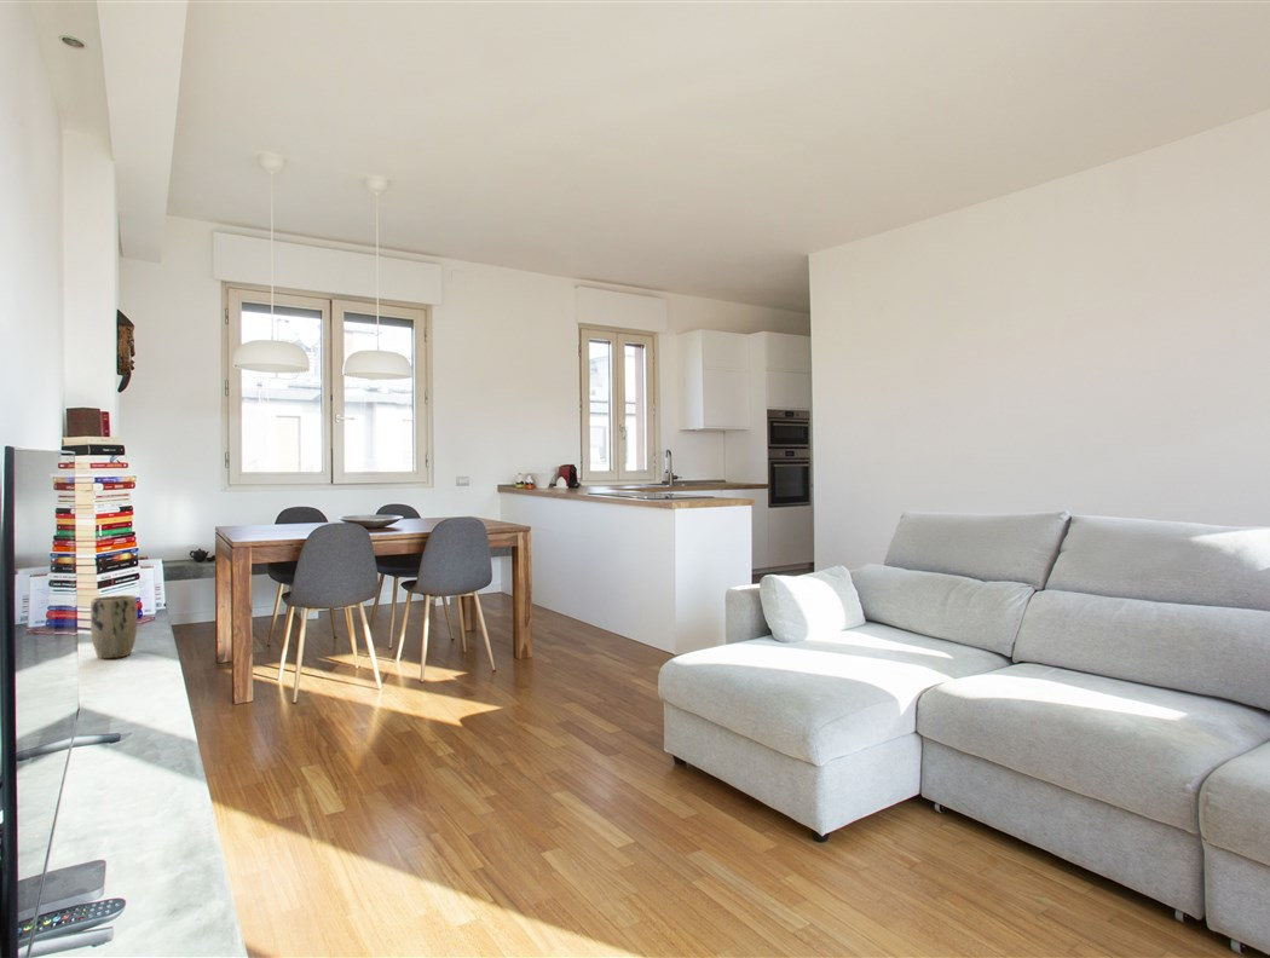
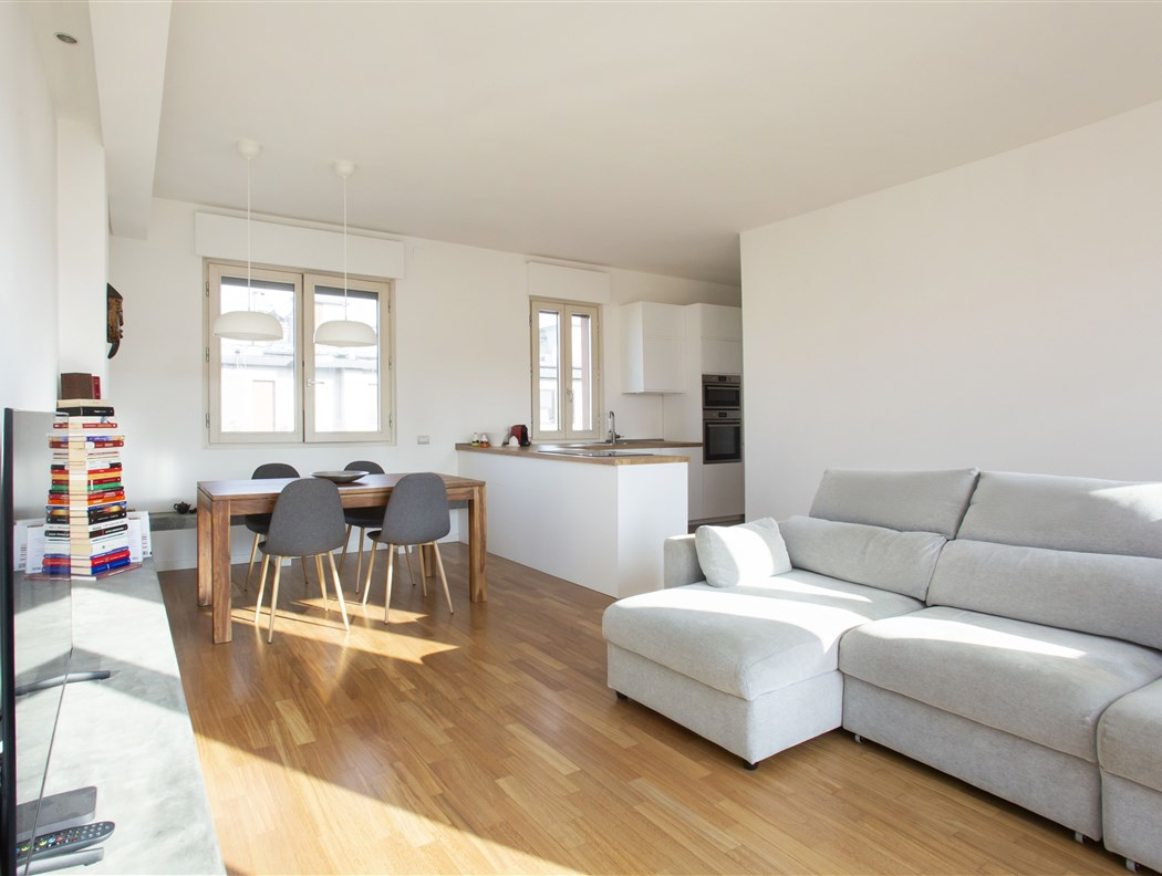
- plant pot [90,594,139,659]
